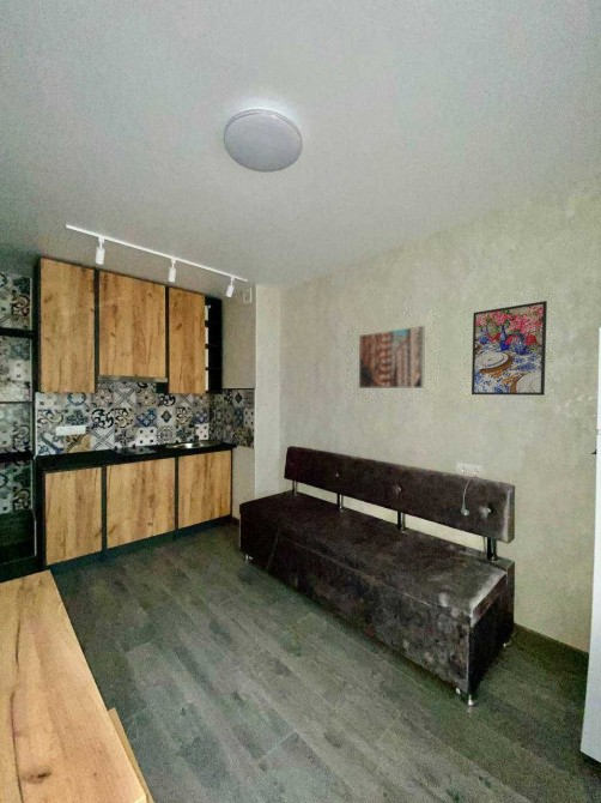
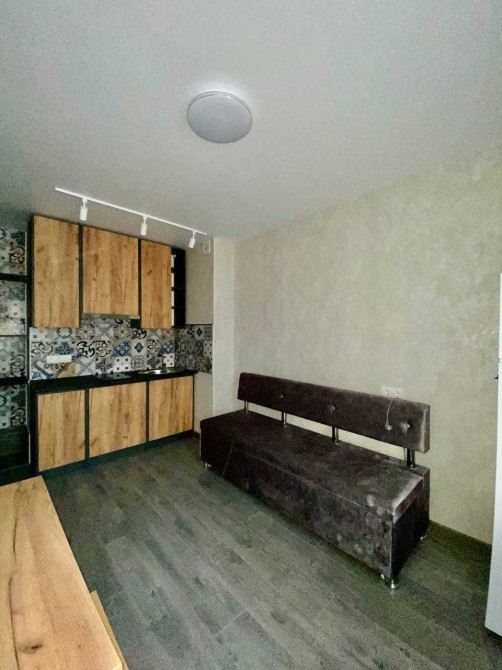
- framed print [357,325,426,390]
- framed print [471,300,548,397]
